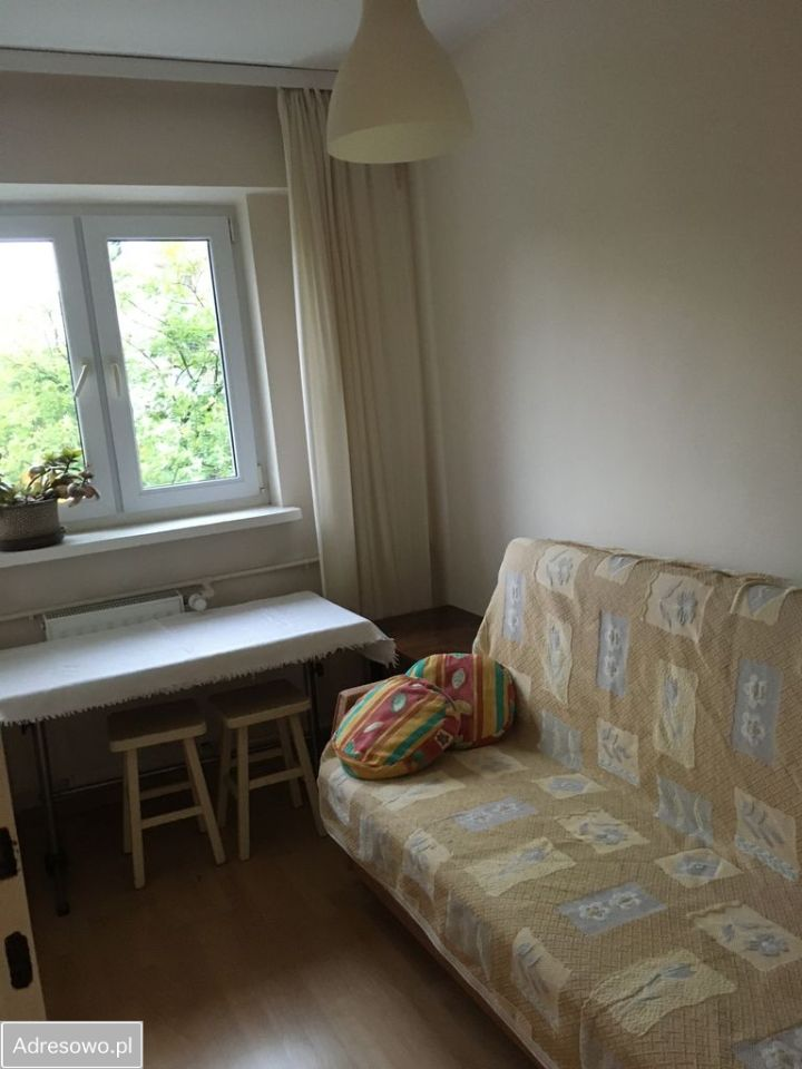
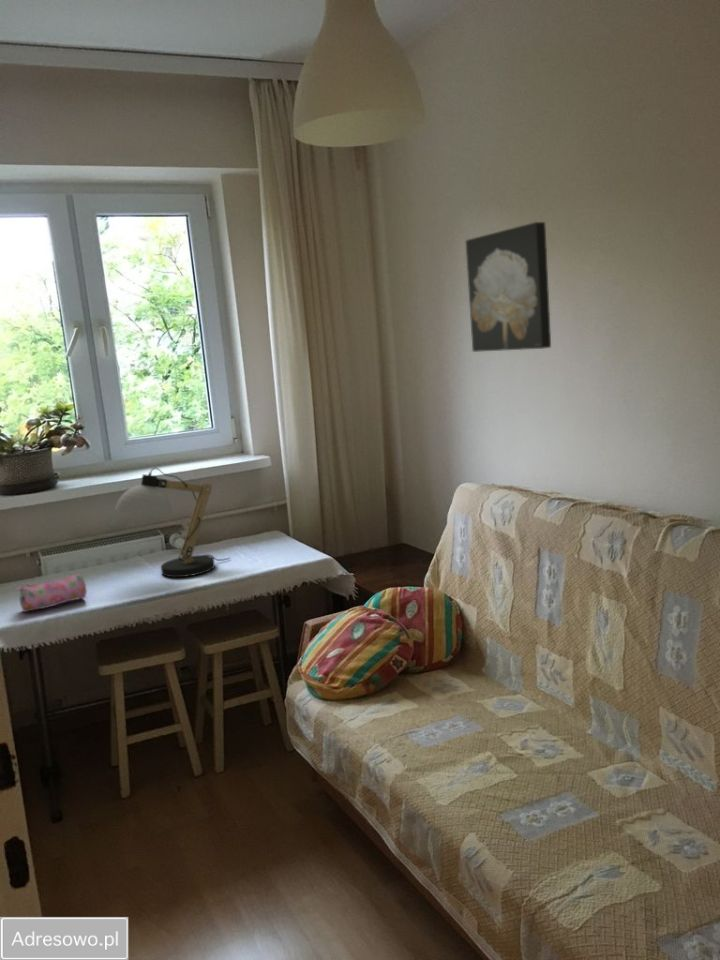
+ wall art [465,221,552,353]
+ pencil case [15,572,88,613]
+ desk lamp [114,467,231,578]
